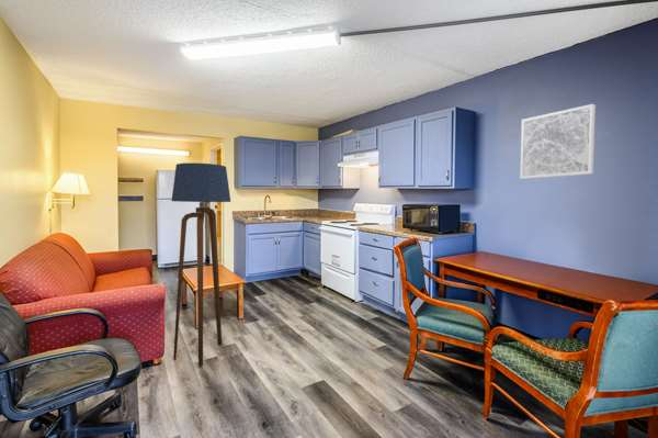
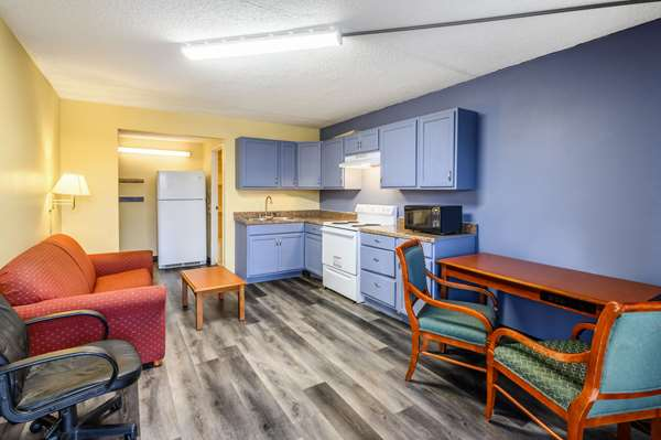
- floor lamp [170,161,231,368]
- wall art [519,103,597,180]
